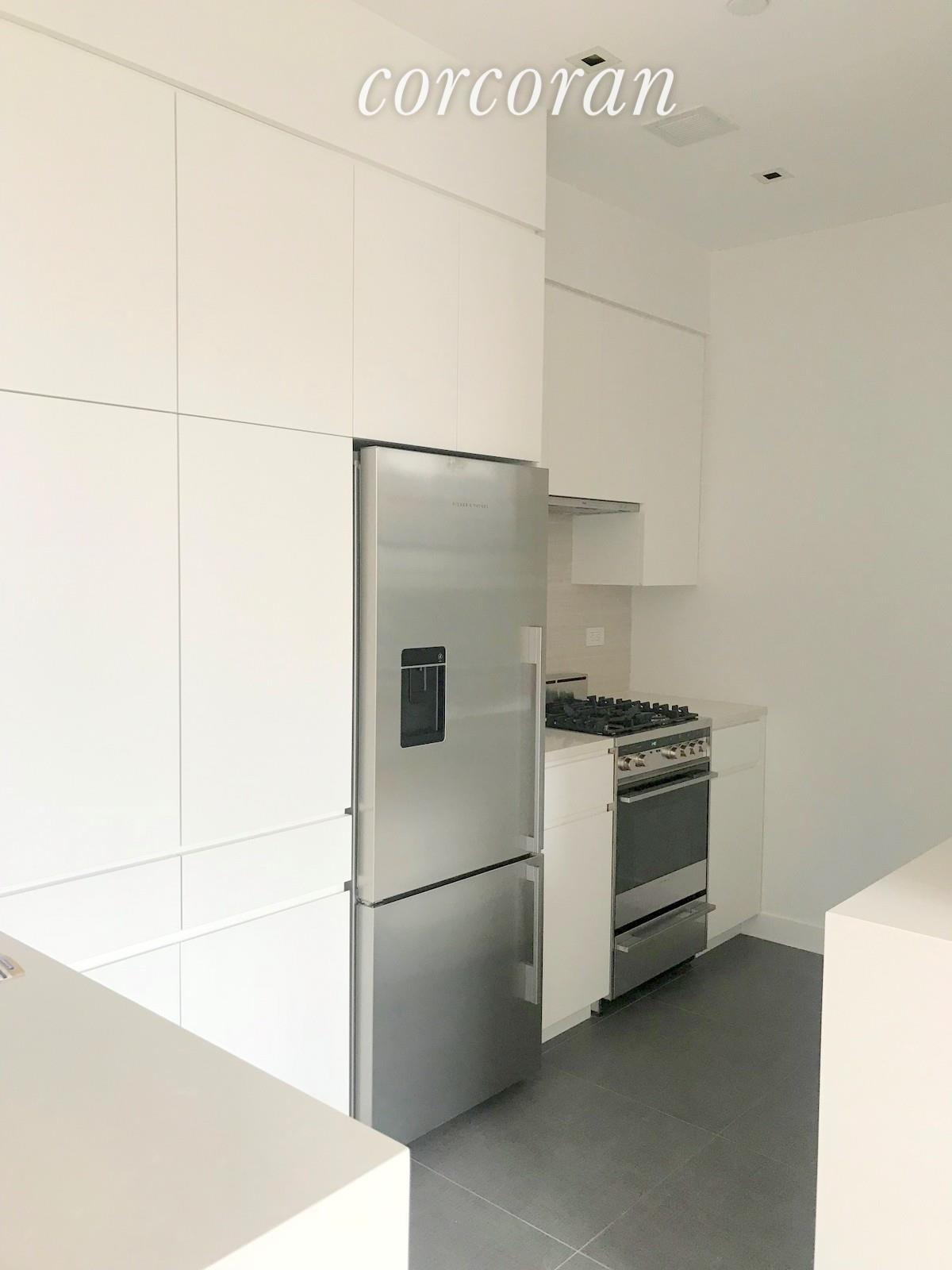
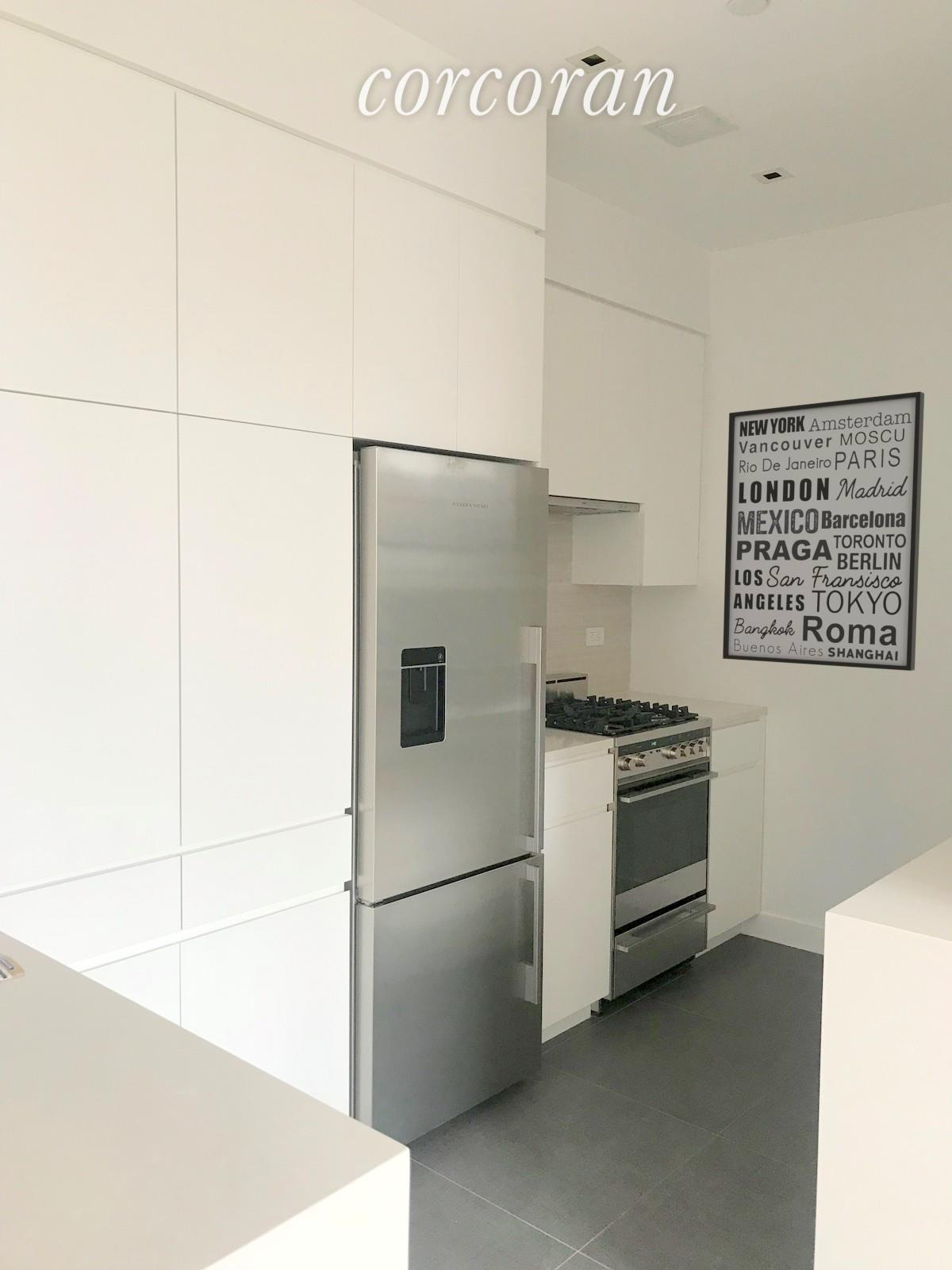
+ wall art [722,391,925,672]
